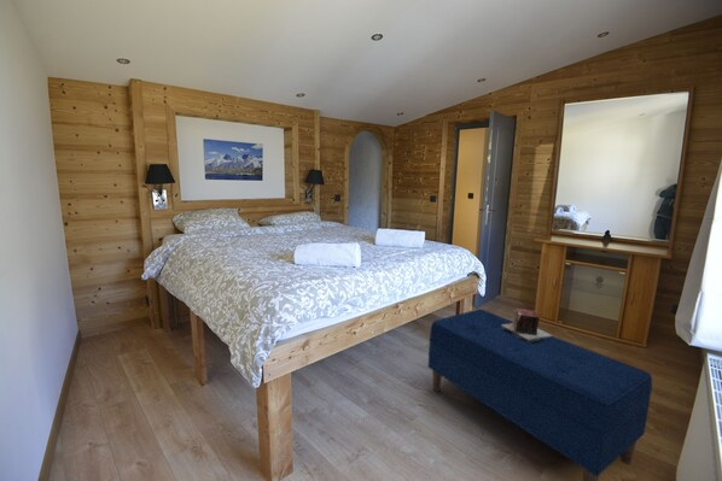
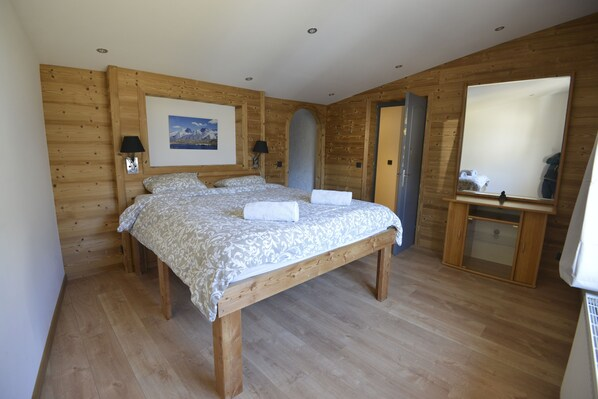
- decorative box [502,307,553,342]
- bench [427,309,653,481]
